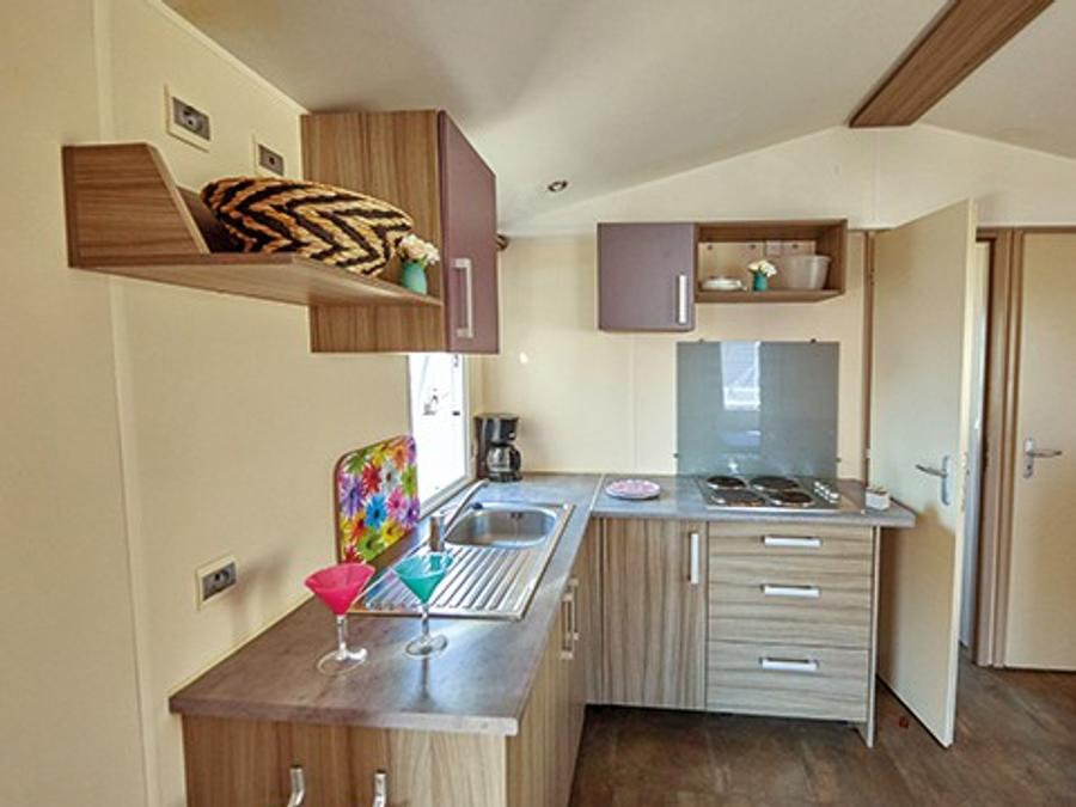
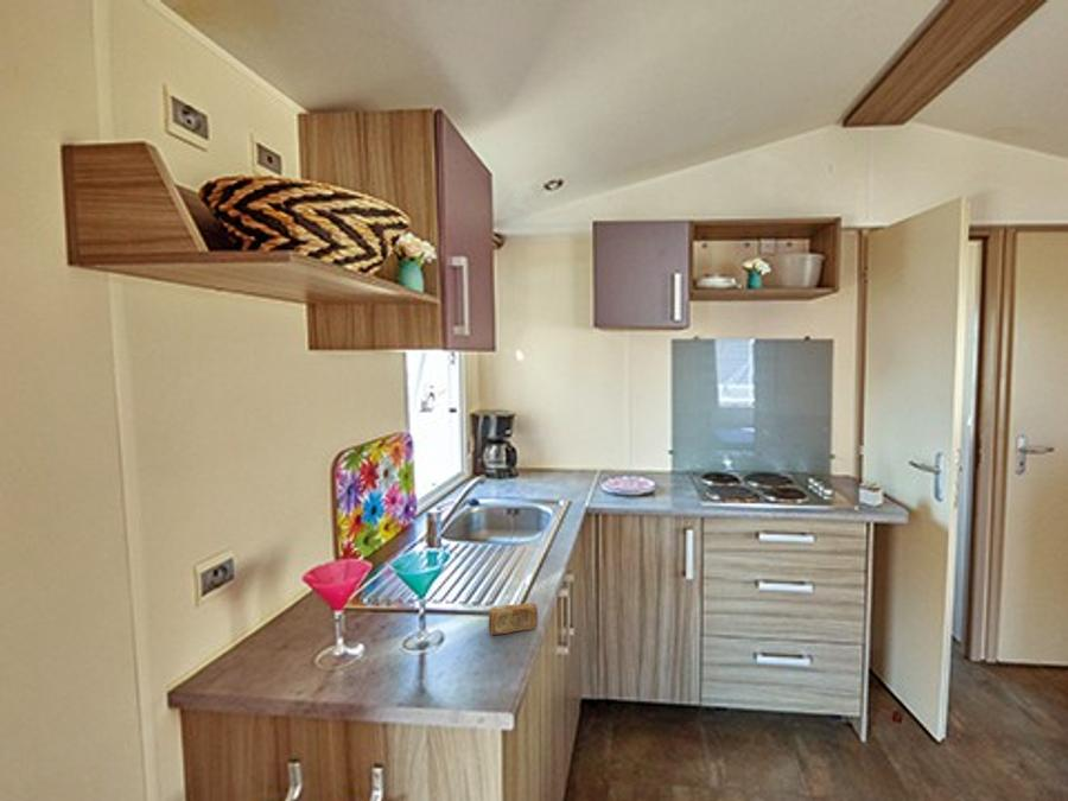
+ soap bar [488,602,539,636]
